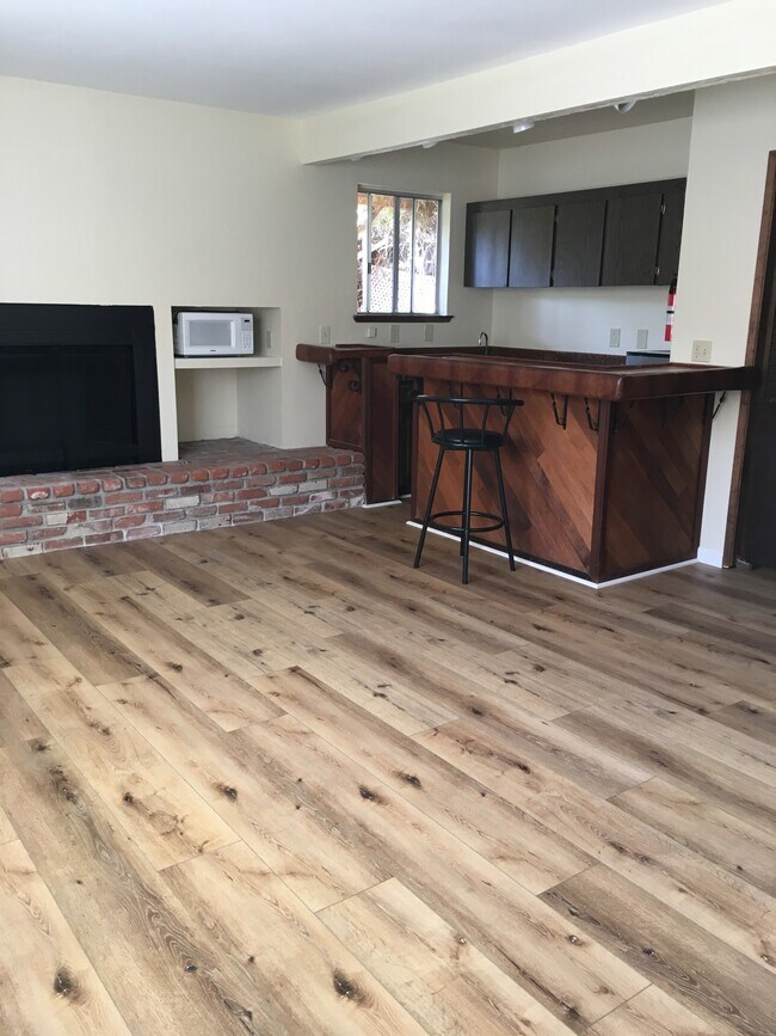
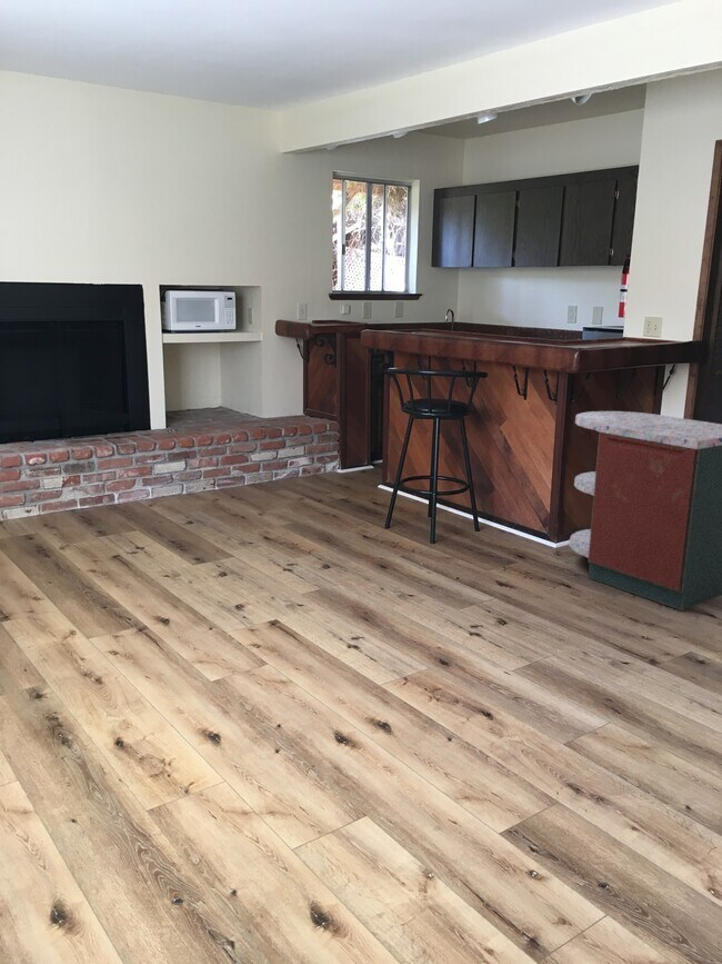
+ storage cabinet [569,410,722,612]
